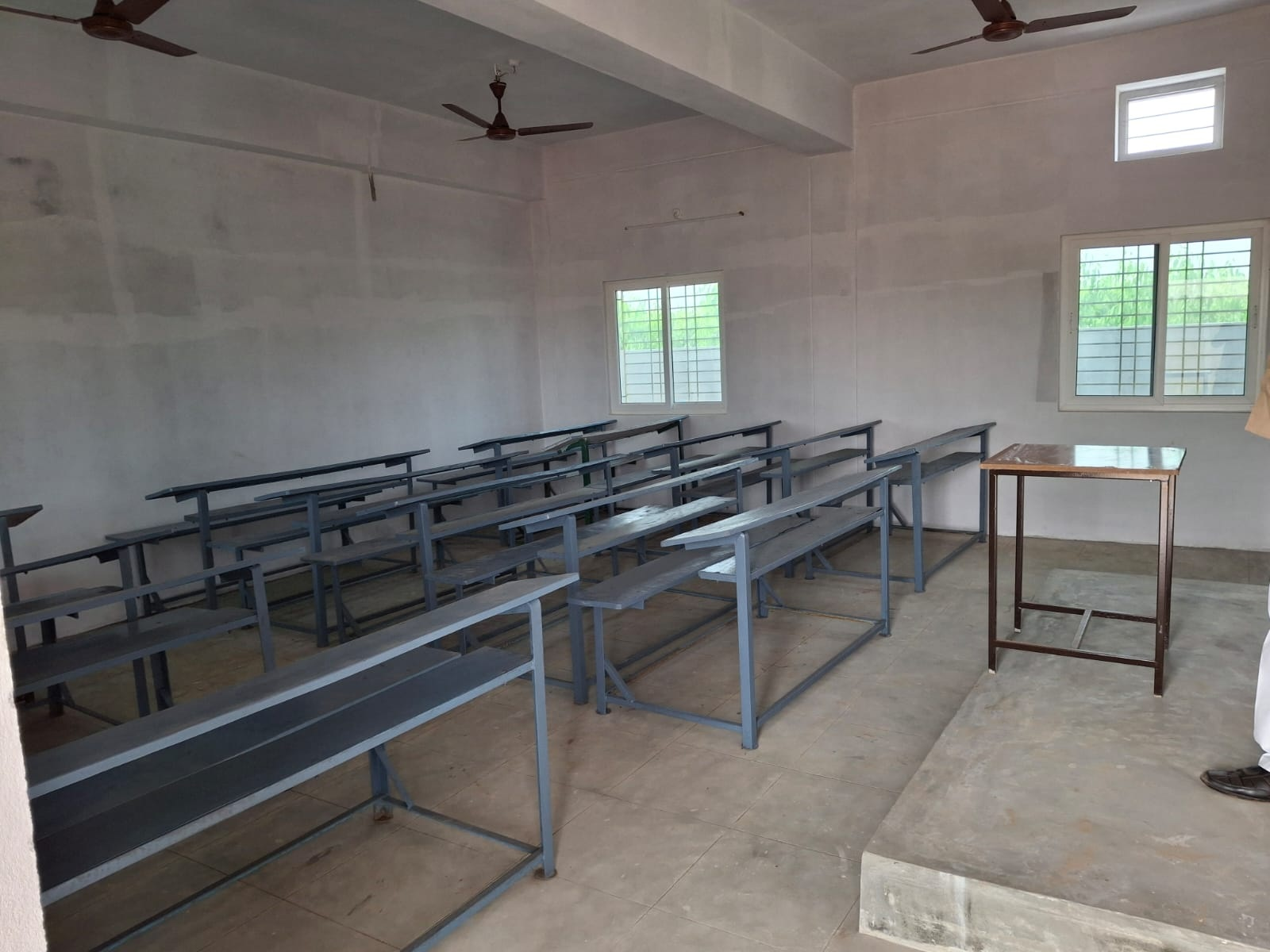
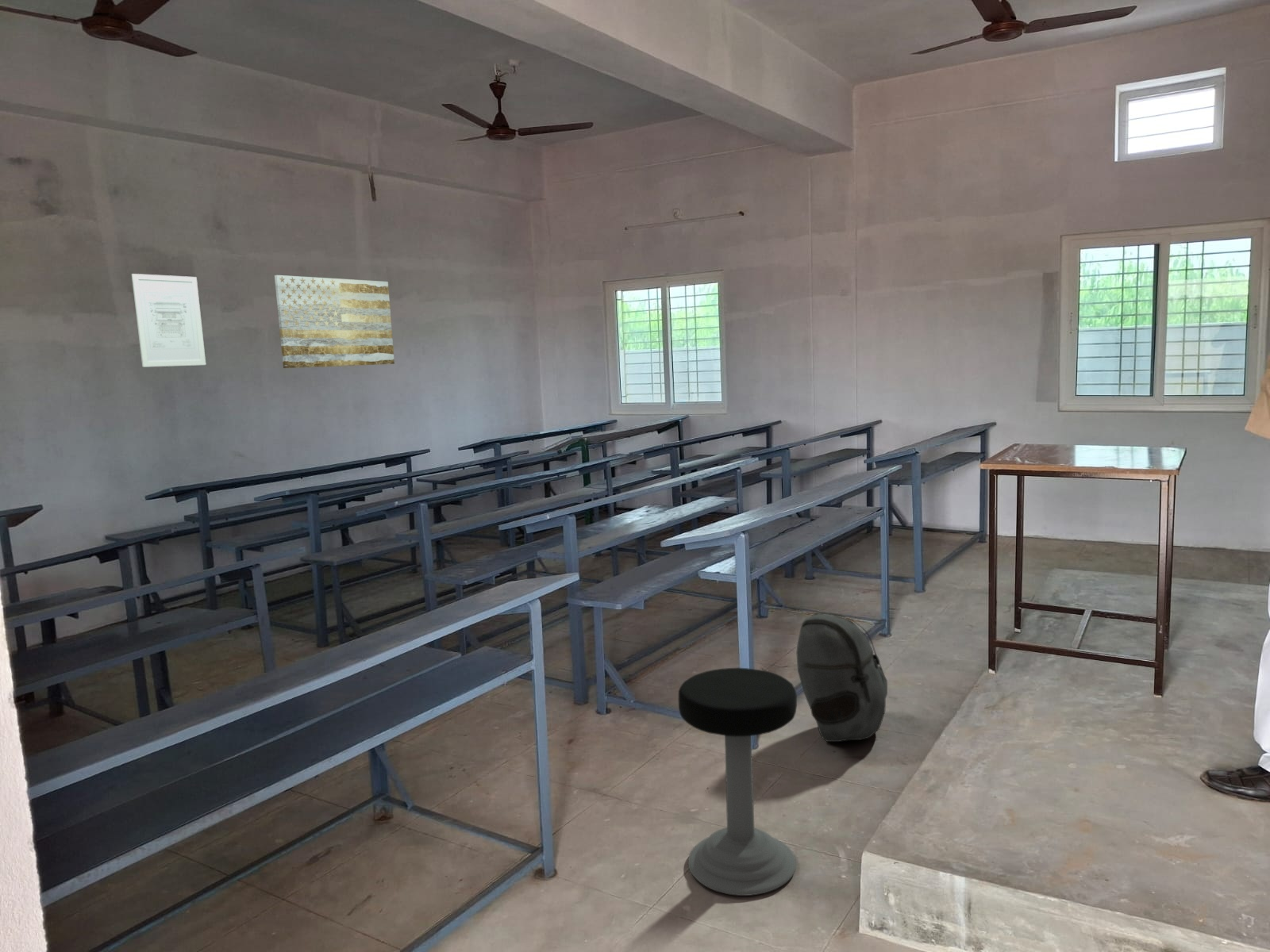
+ wall art [274,274,395,369]
+ backpack [795,612,888,743]
+ stool [678,667,798,896]
+ wall art [131,273,206,368]
